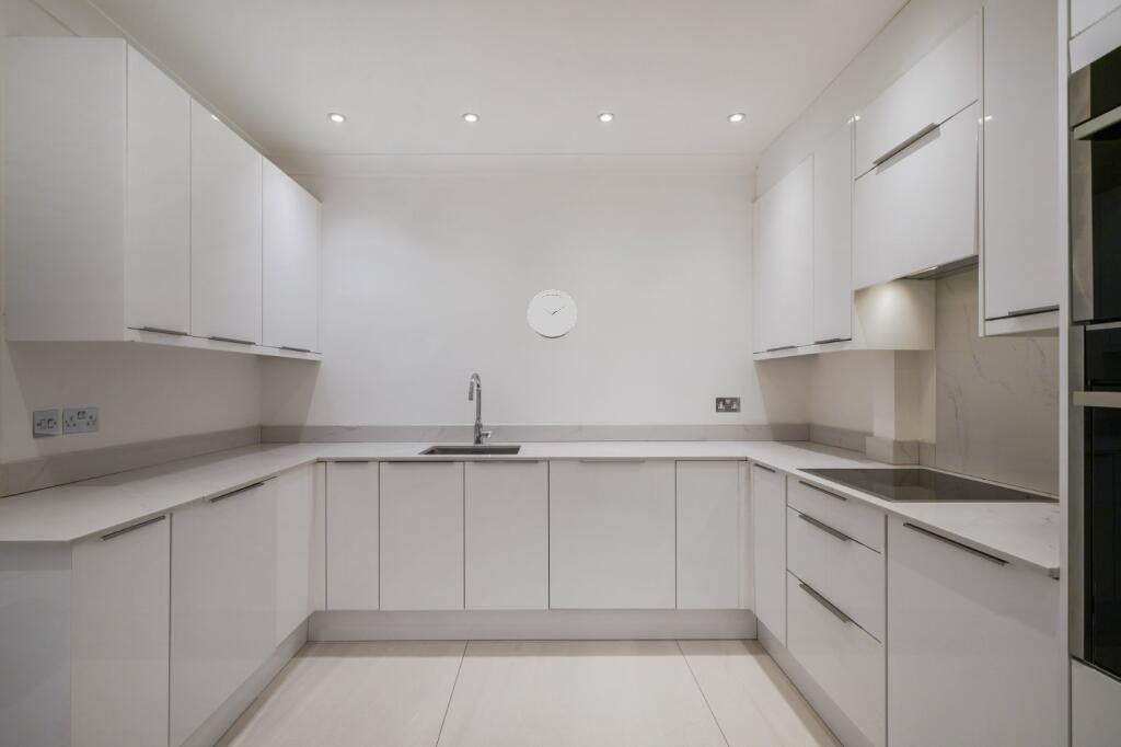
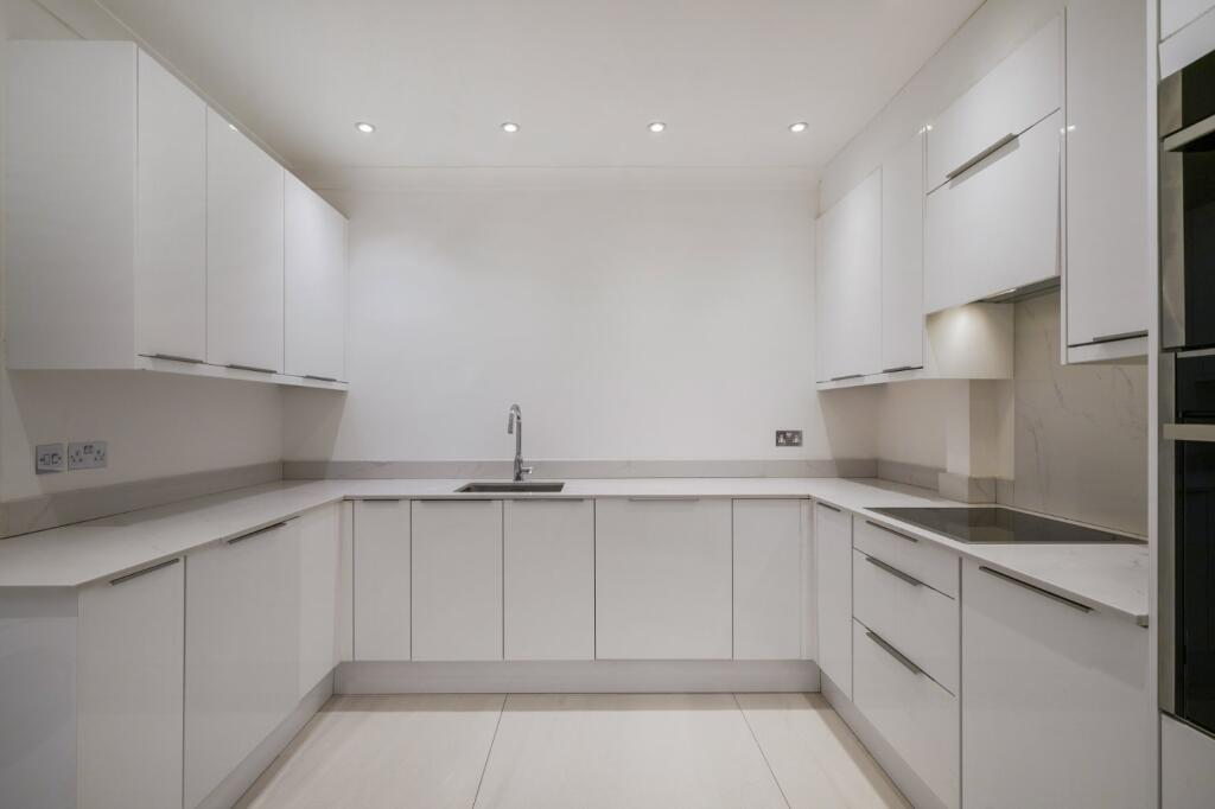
- wall clock [527,289,578,340]
